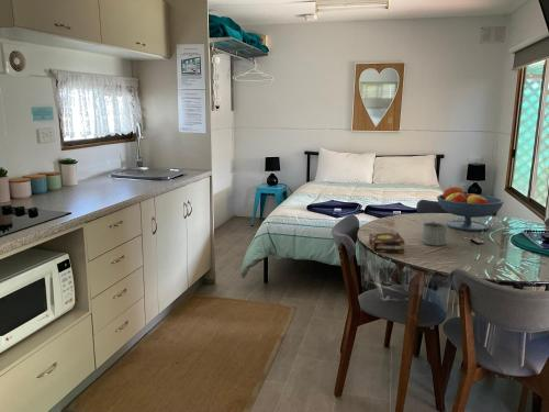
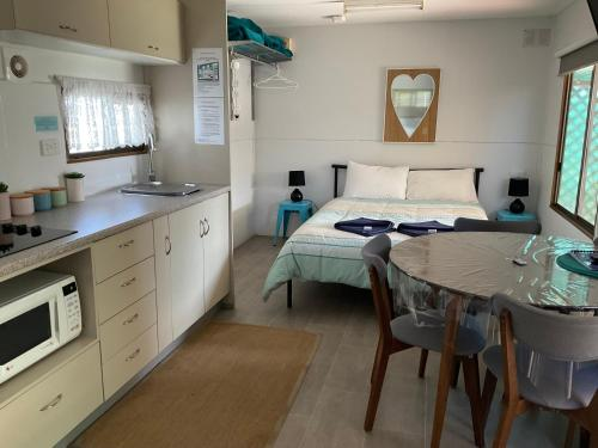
- mug [422,220,448,247]
- fruit bowl [436,185,505,232]
- book [368,232,406,254]
